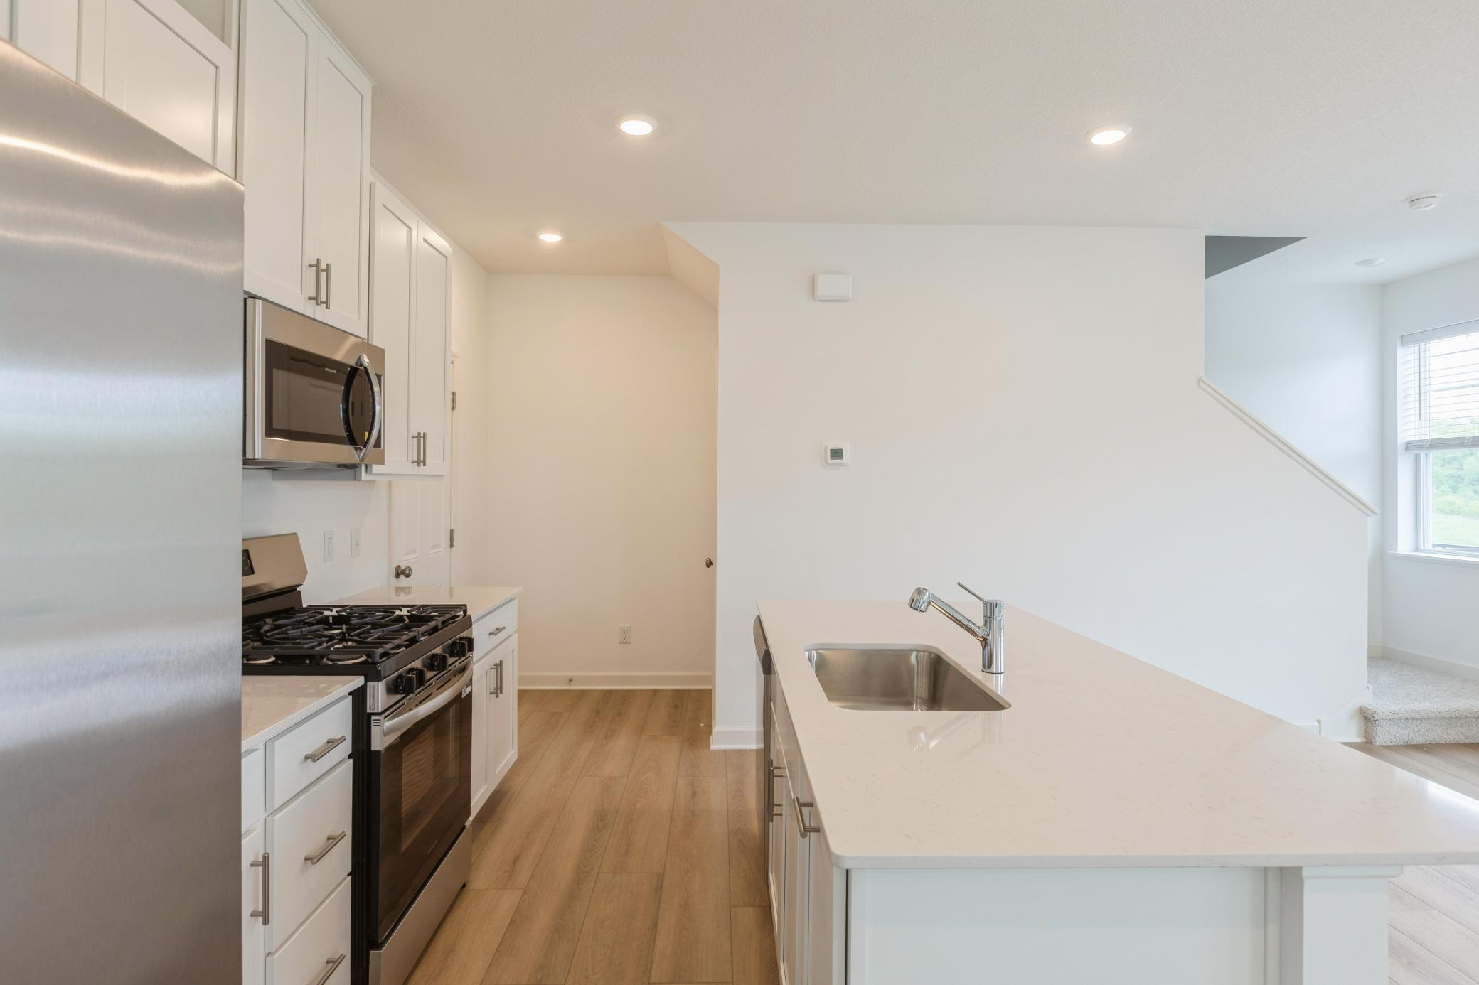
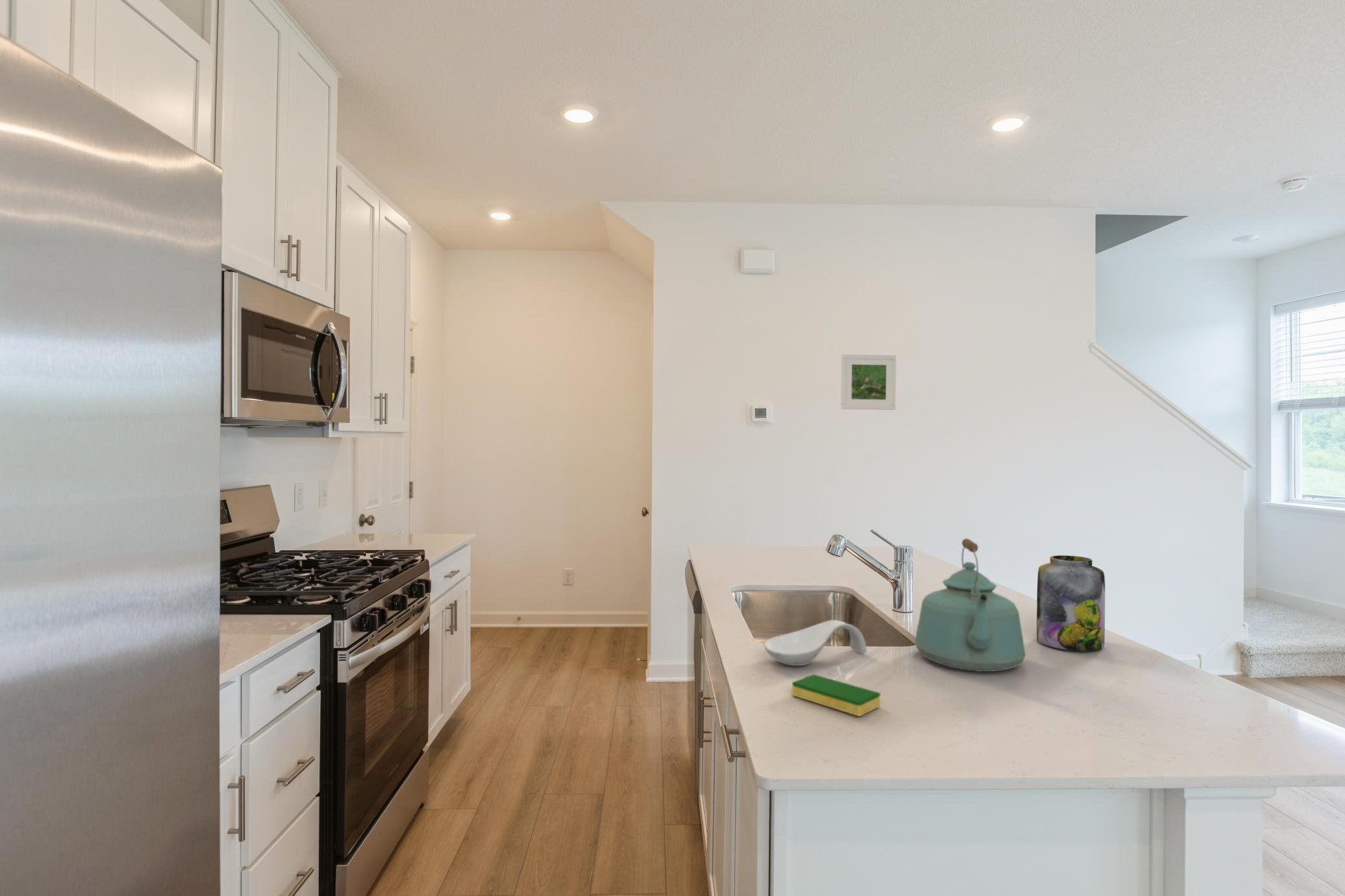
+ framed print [840,354,897,411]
+ jar [1036,555,1106,652]
+ dish sponge [791,674,881,717]
+ kettle [914,538,1026,672]
+ spoon rest [763,619,867,667]
